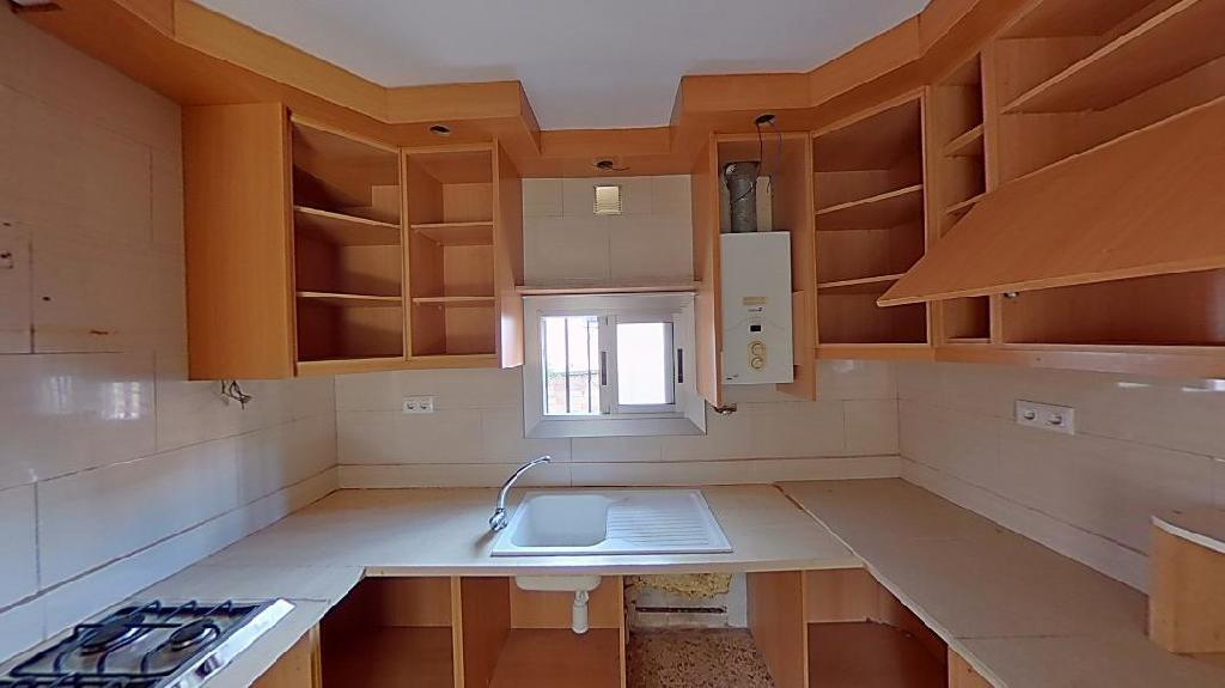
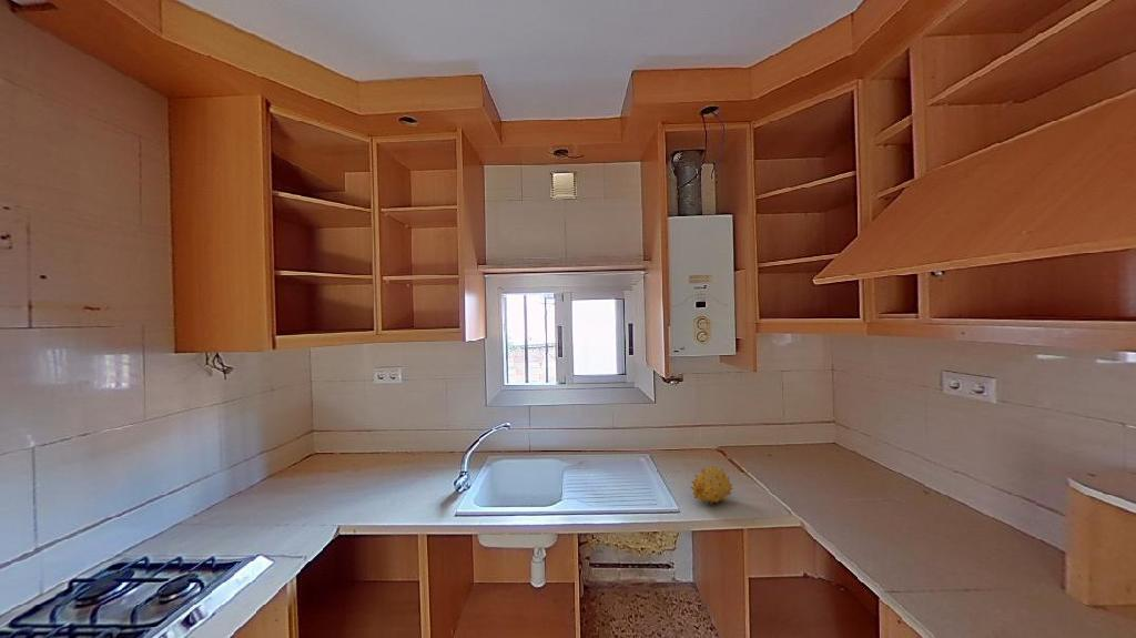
+ fruit [690,465,733,506]
